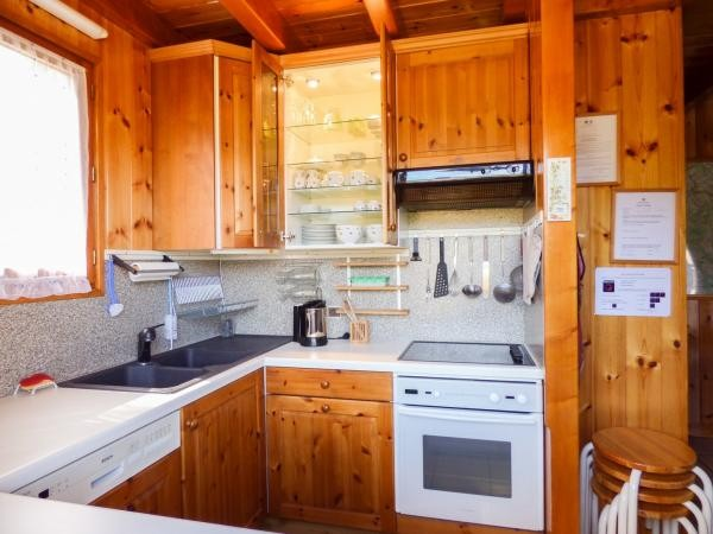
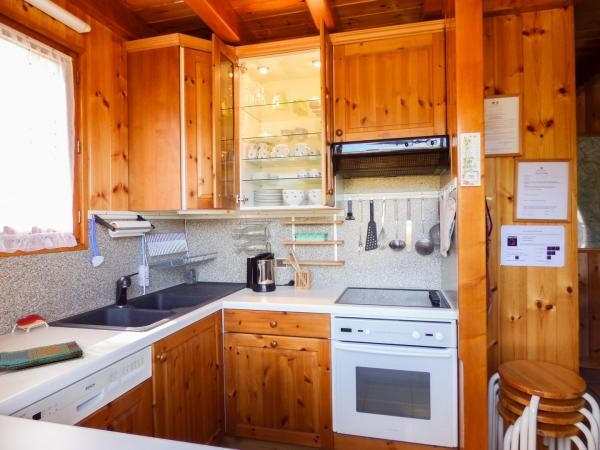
+ dish towel [0,340,84,373]
